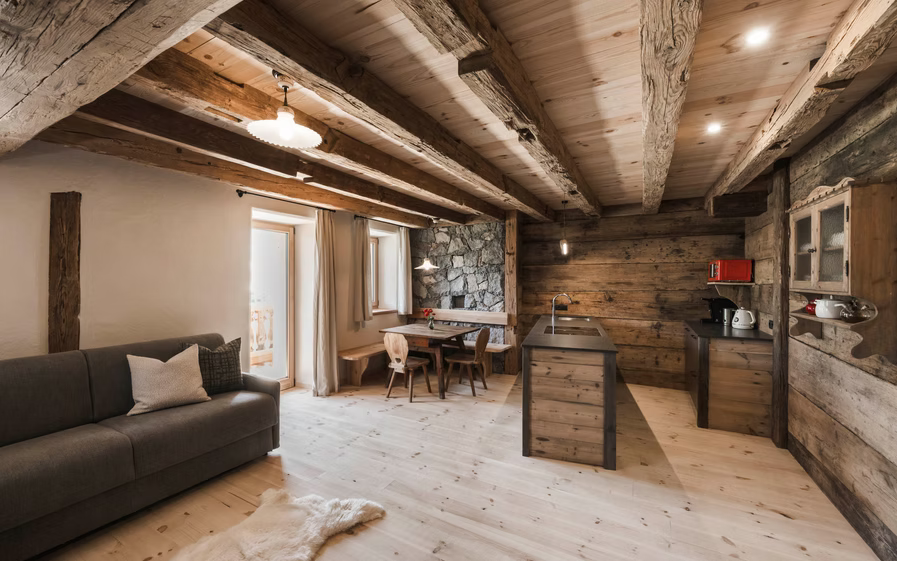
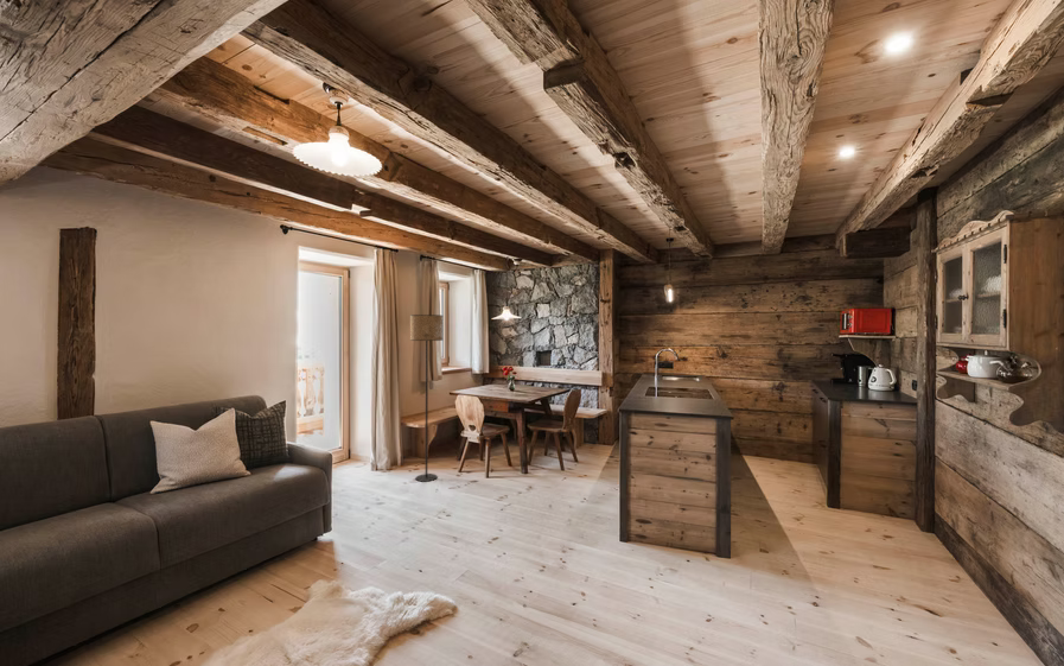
+ floor lamp [409,313,444,483]
